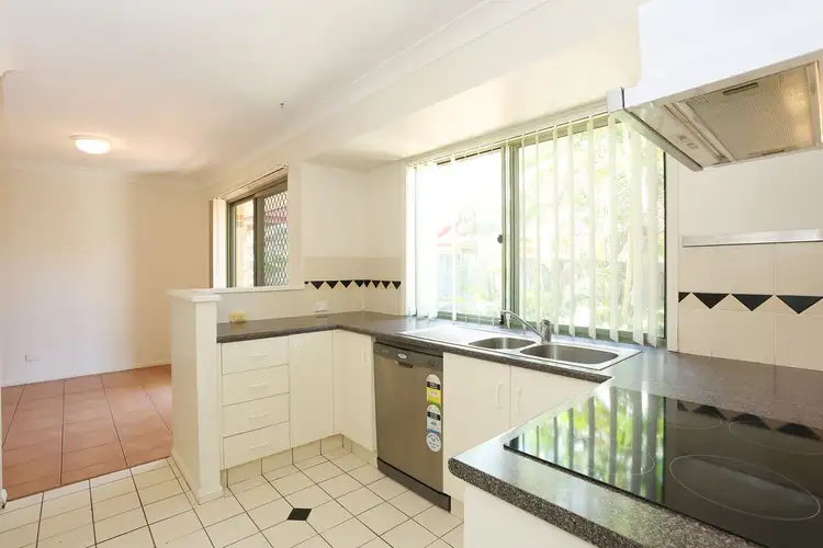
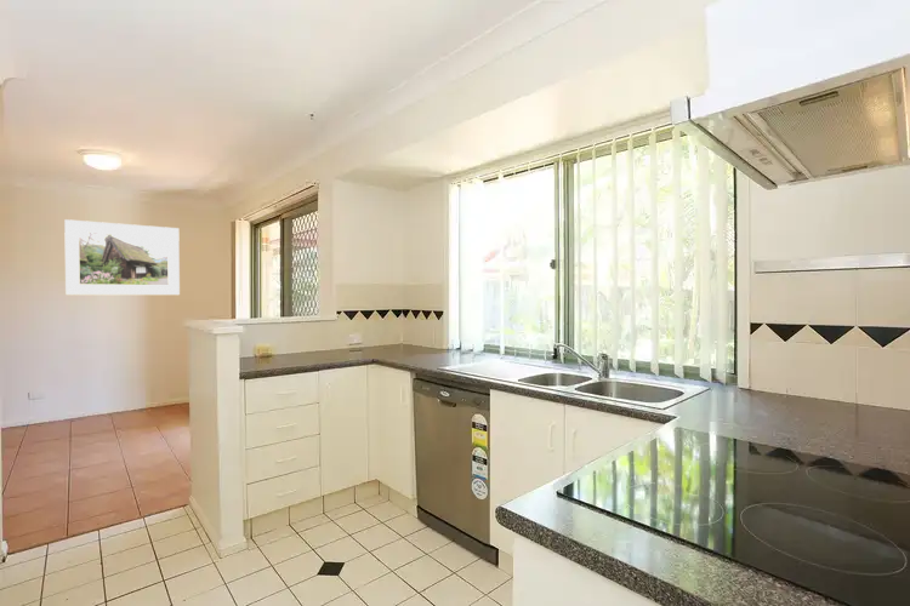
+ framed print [63,218,181,296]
